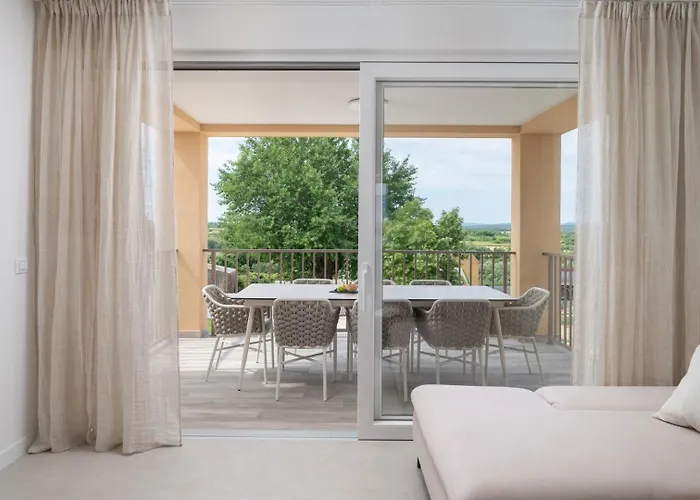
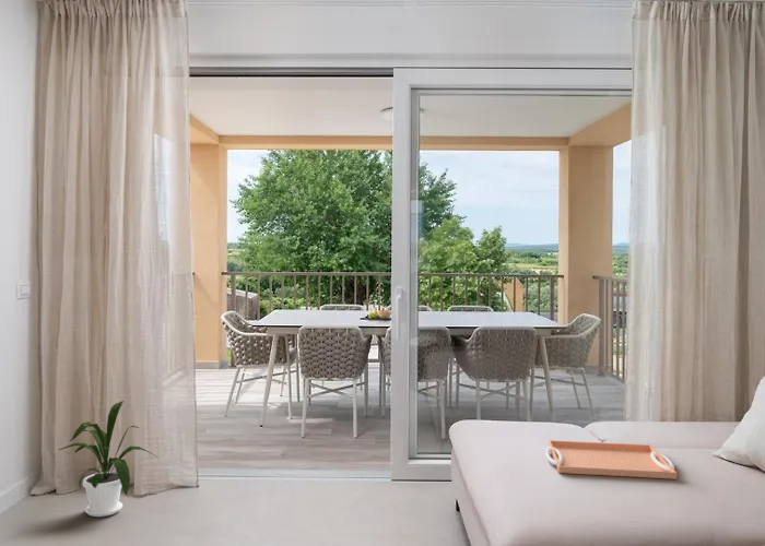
+ house plant [58,400,158,518]
+ serving tray [544,439,678,480]
